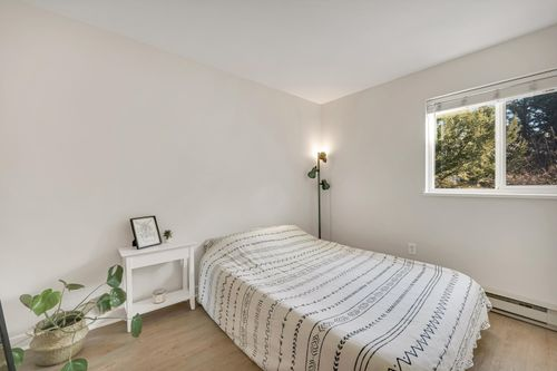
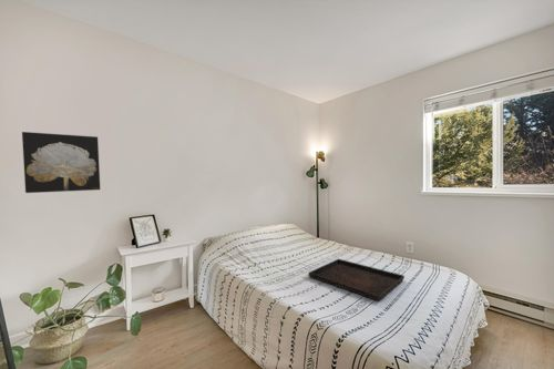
+ serving tray [307,258,406,303]
+ wall art [21,131,101,194]
